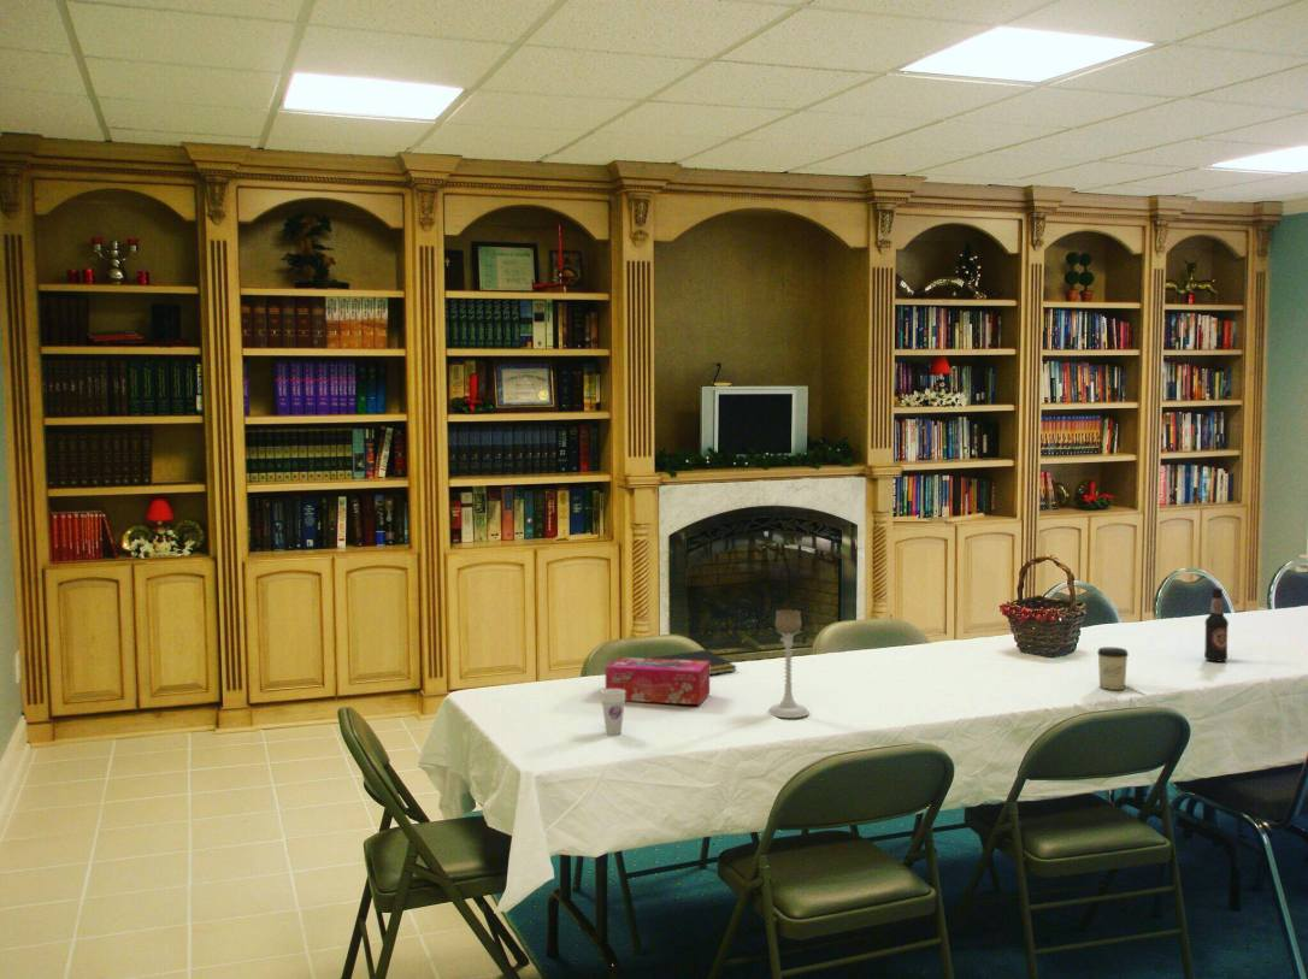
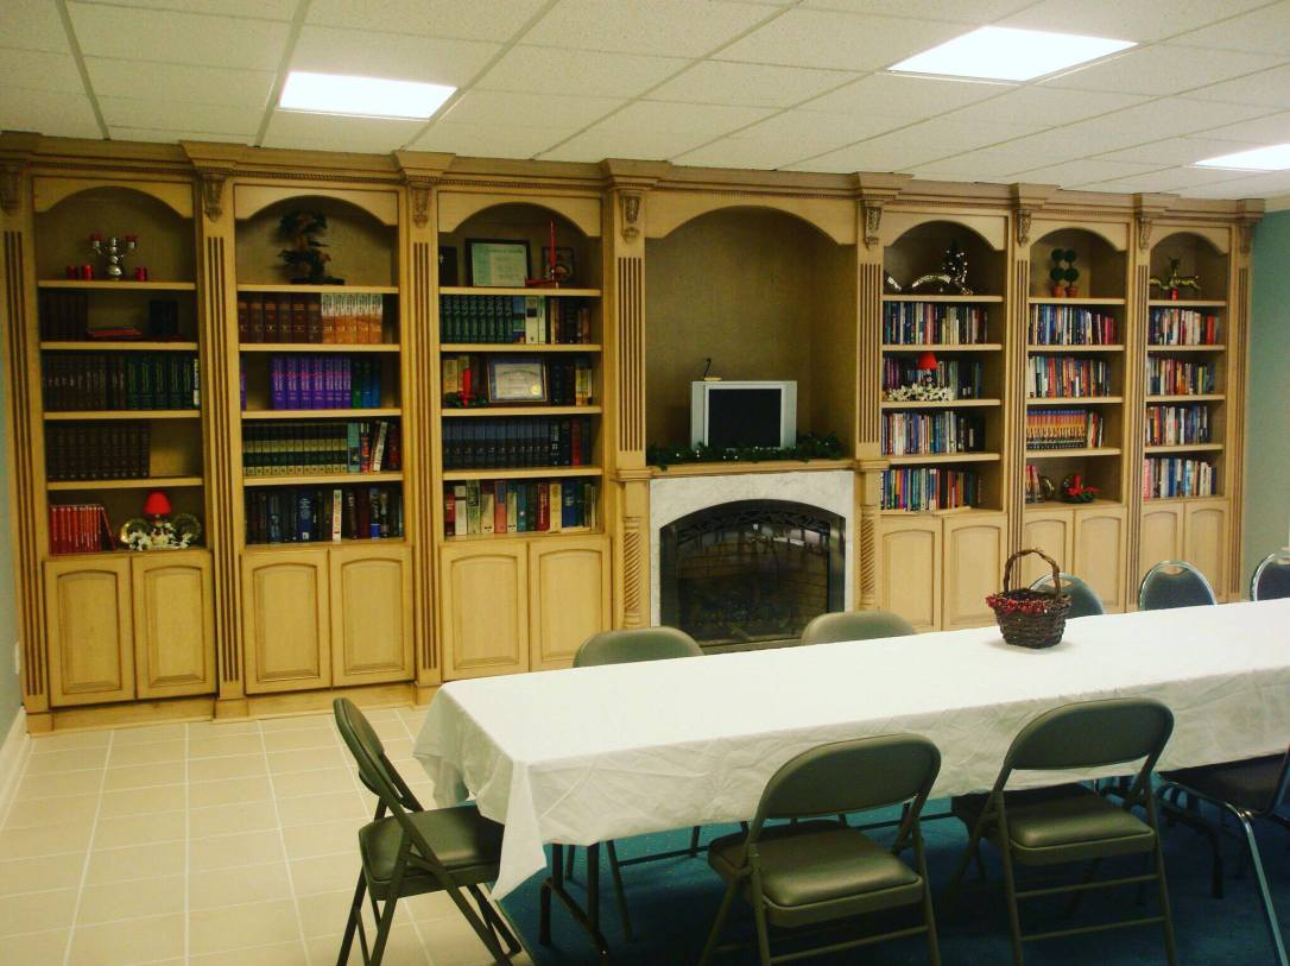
- tissue box [605,656,711,706]
- cup [600,689,626,737]
- candle holder [766,608,811,719]
- cup [1096,647,1130,691]
- notepad [650,648,738,676]
- bottle [1203,586,1230,664]
